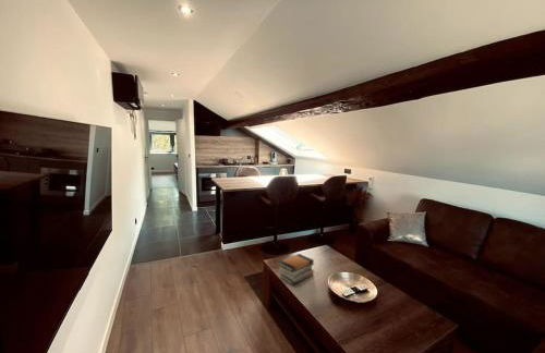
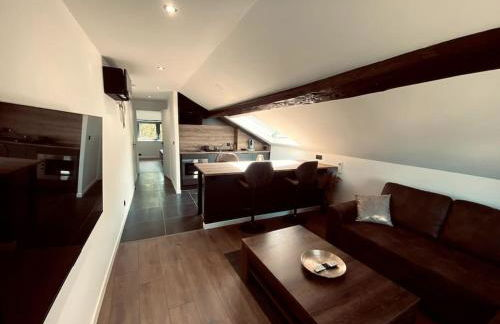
- book stack [277,253,315,285]
